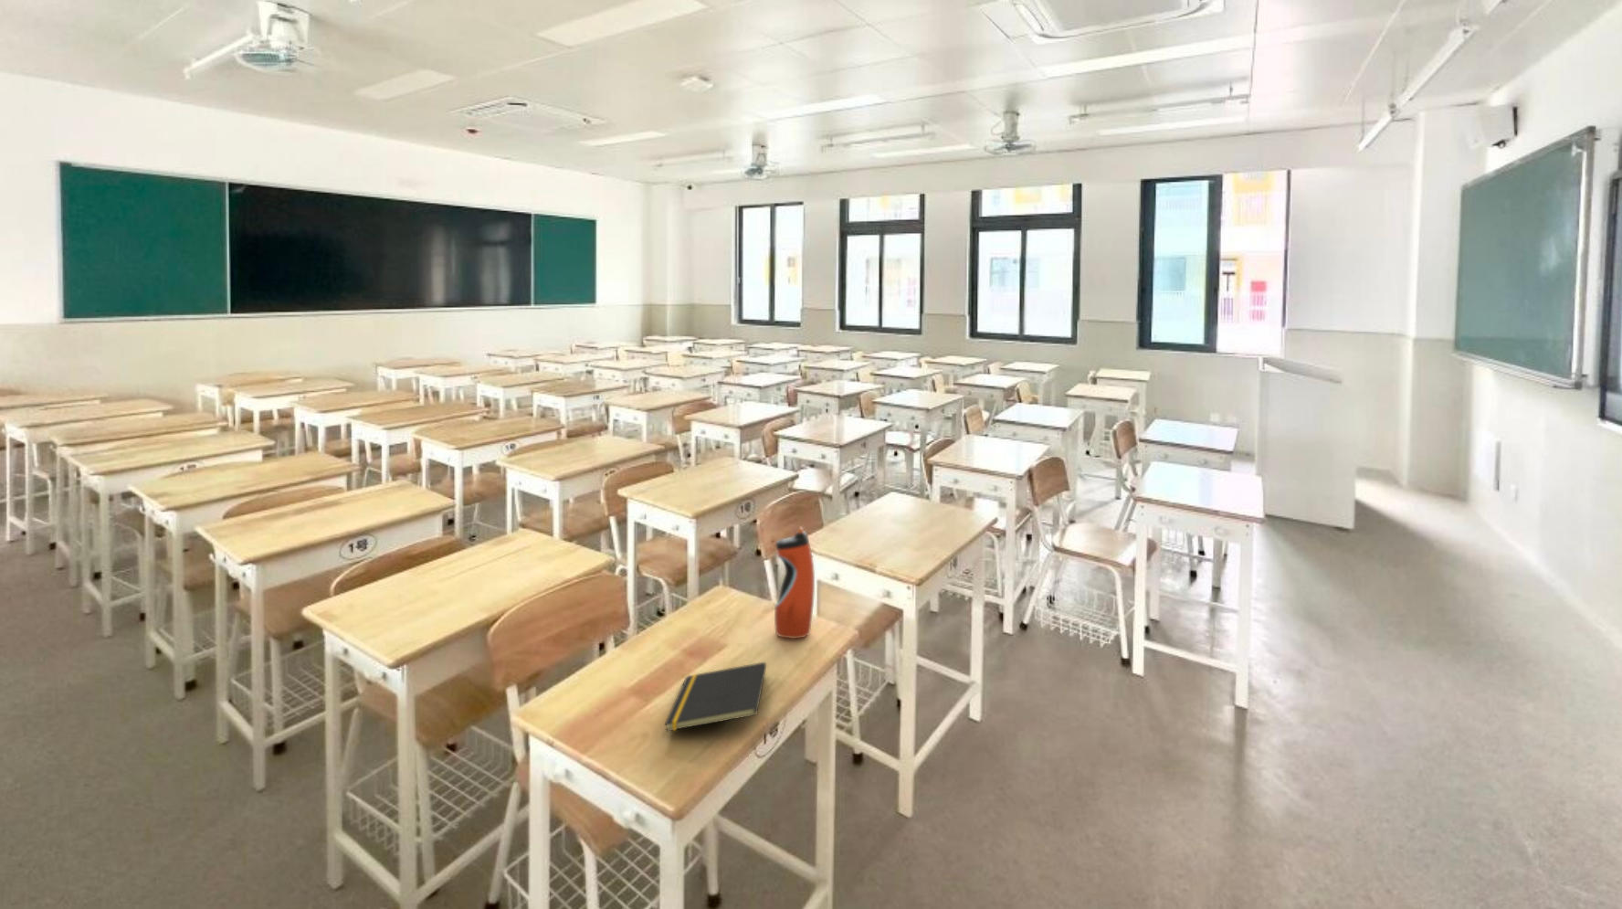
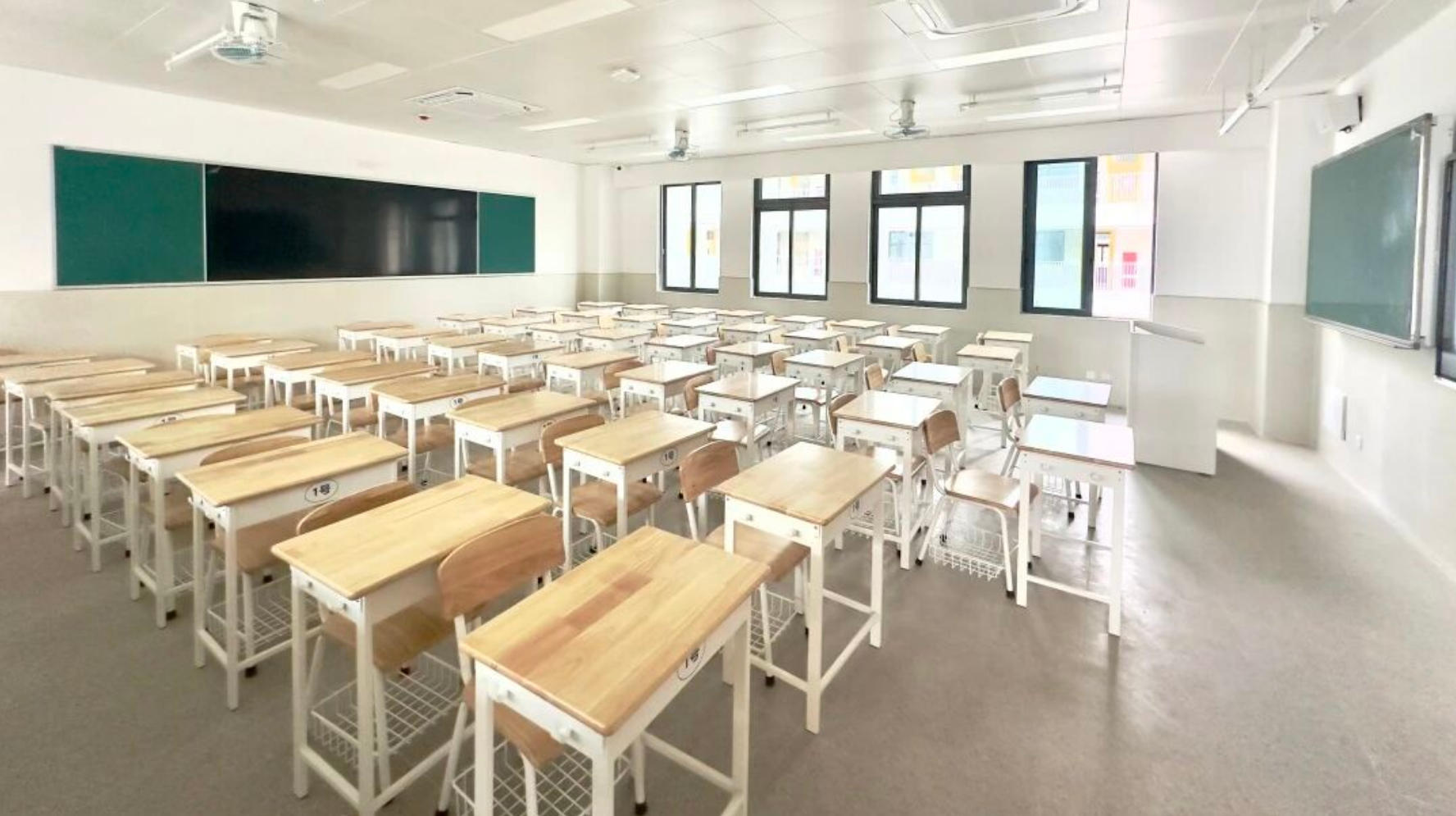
- notepad [664,662,768,733]
- water bottle [773,526,815,639]
